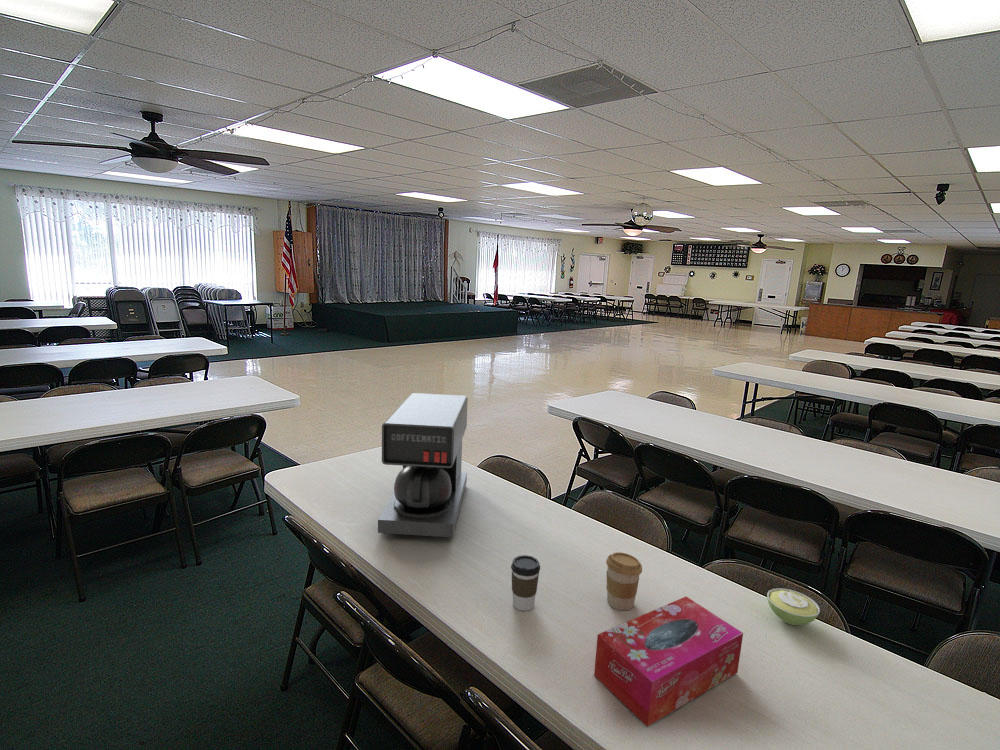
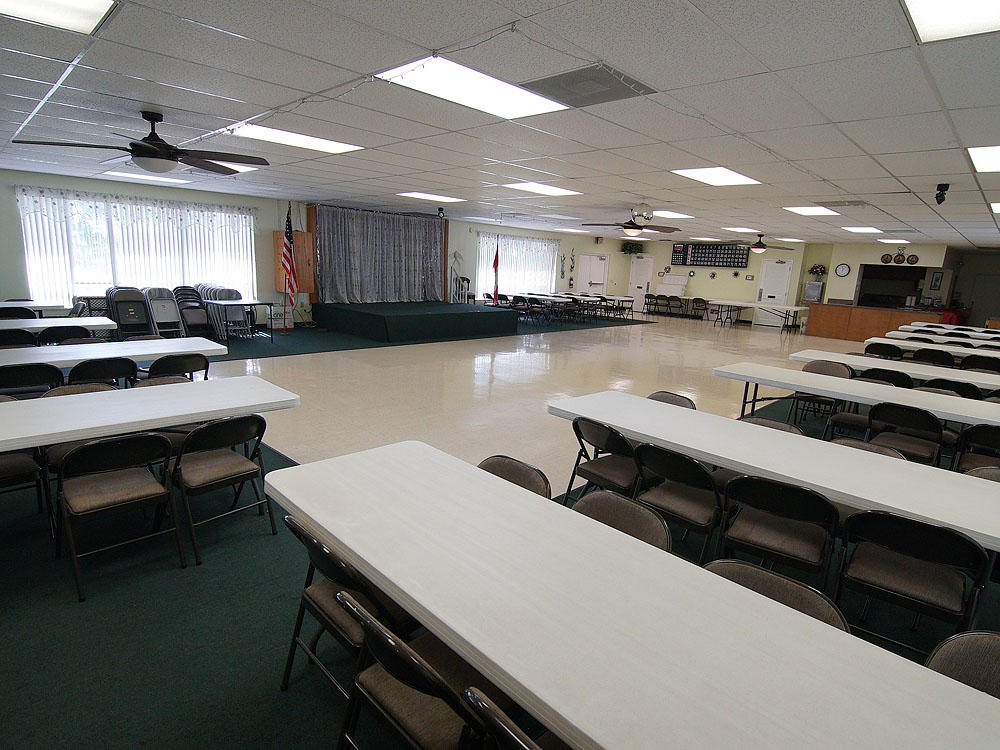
- coffee maker [377,392,469,539]
- coffee cup [510,554,541,612]
- tissue box [593,596,744,728]
- coffee cup [605,551,643,611]
- sugar bowl [766,587,821,626]
